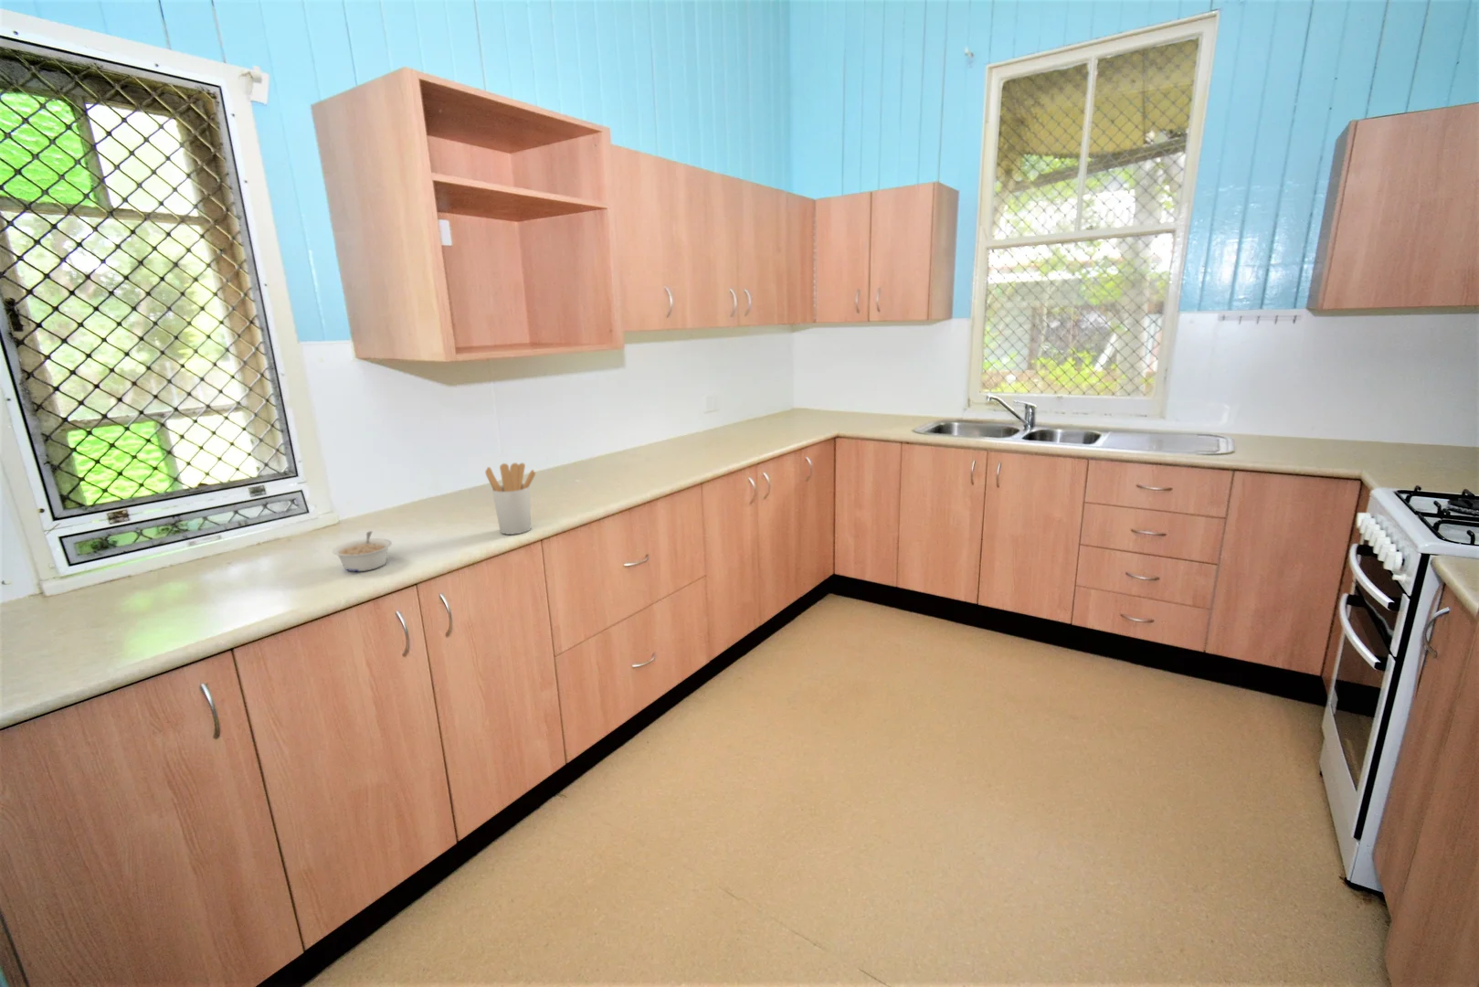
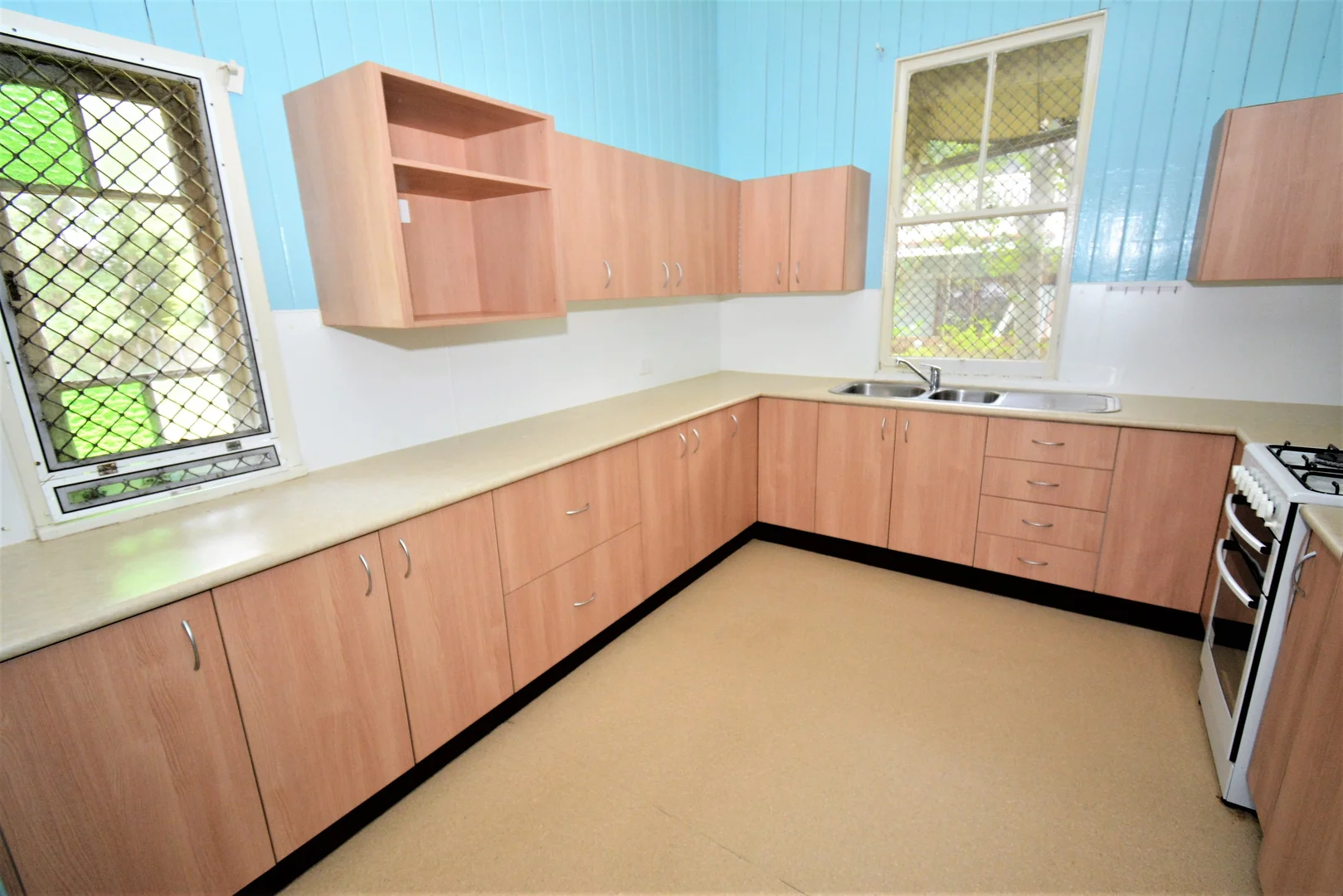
- utensil holder [485,463,536,535]
- legume [331,530,393,572]
